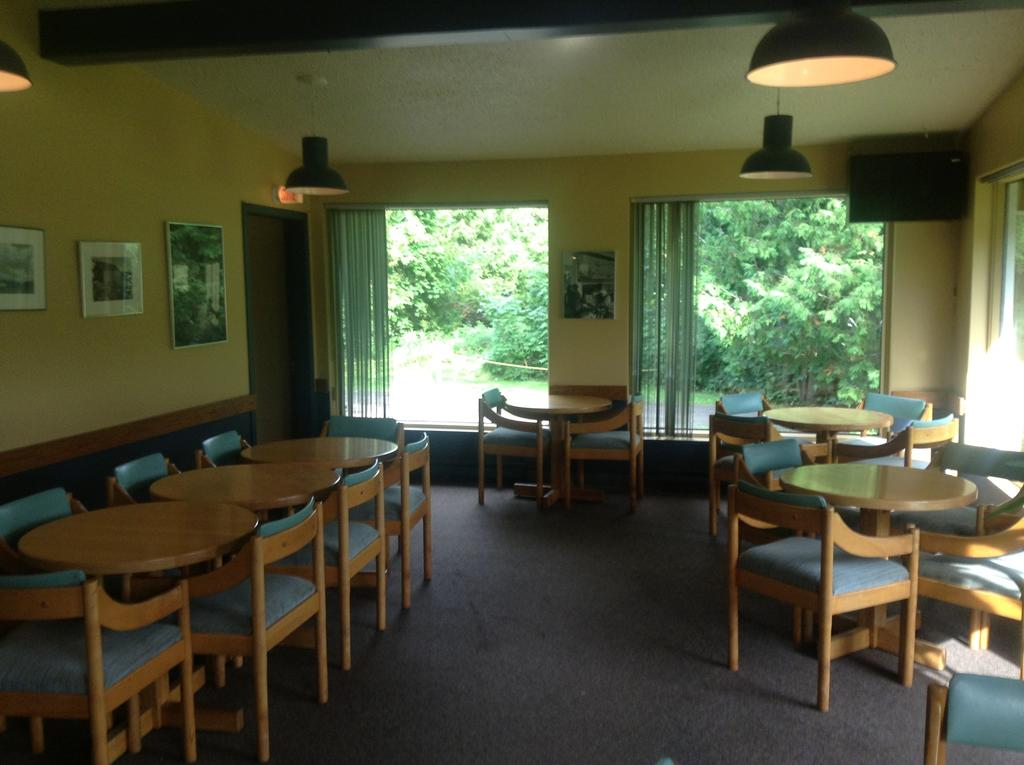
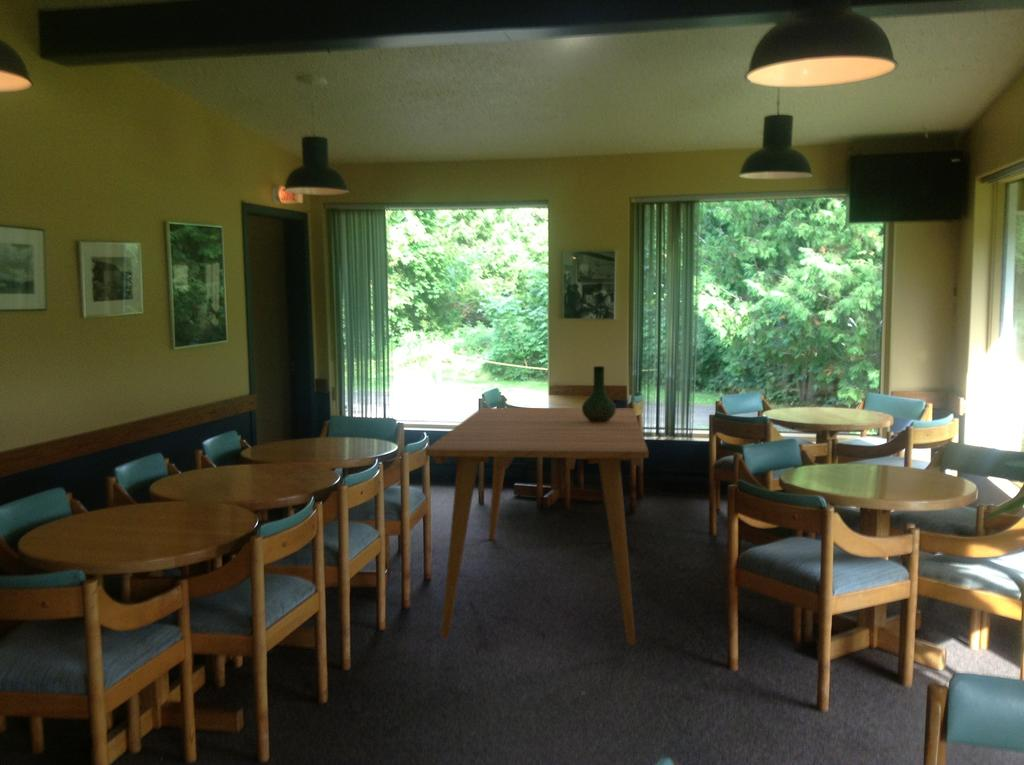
+ dining table [425,407,649,646]
+ vase [581,365,617,422]
